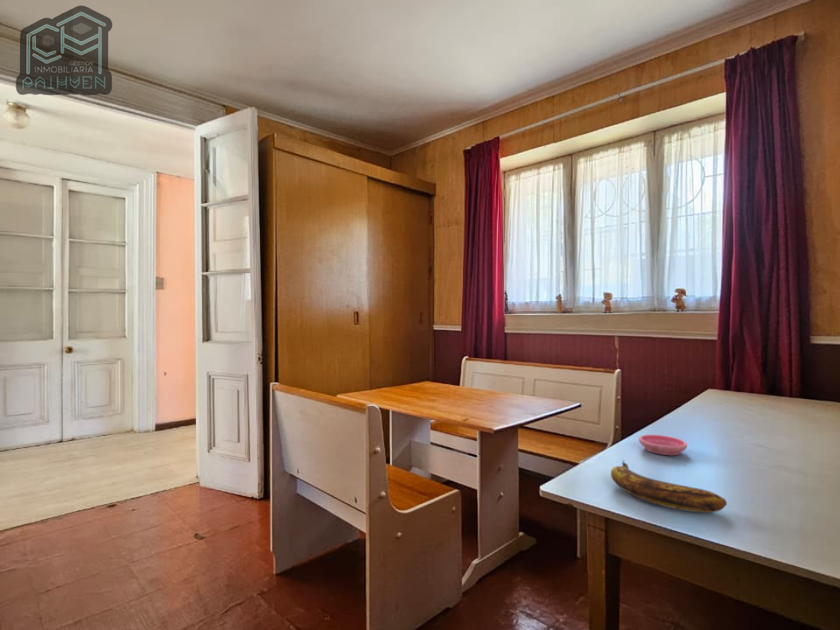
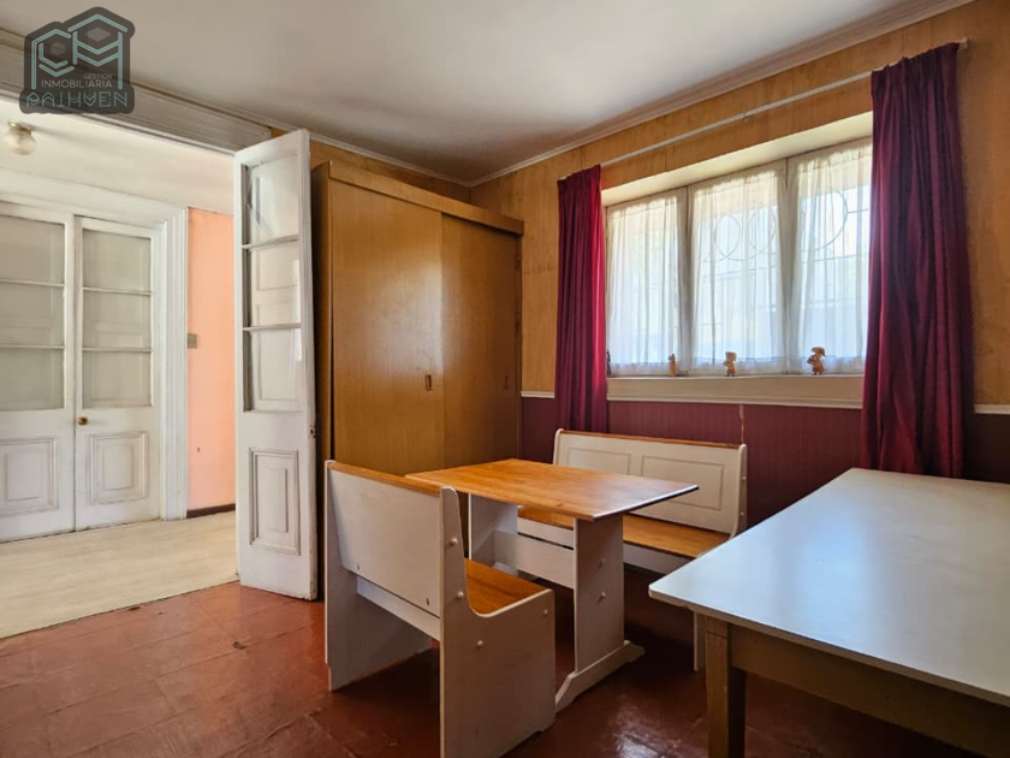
- saucer [638,434,688,456]
- banana [610,459,728,514]
